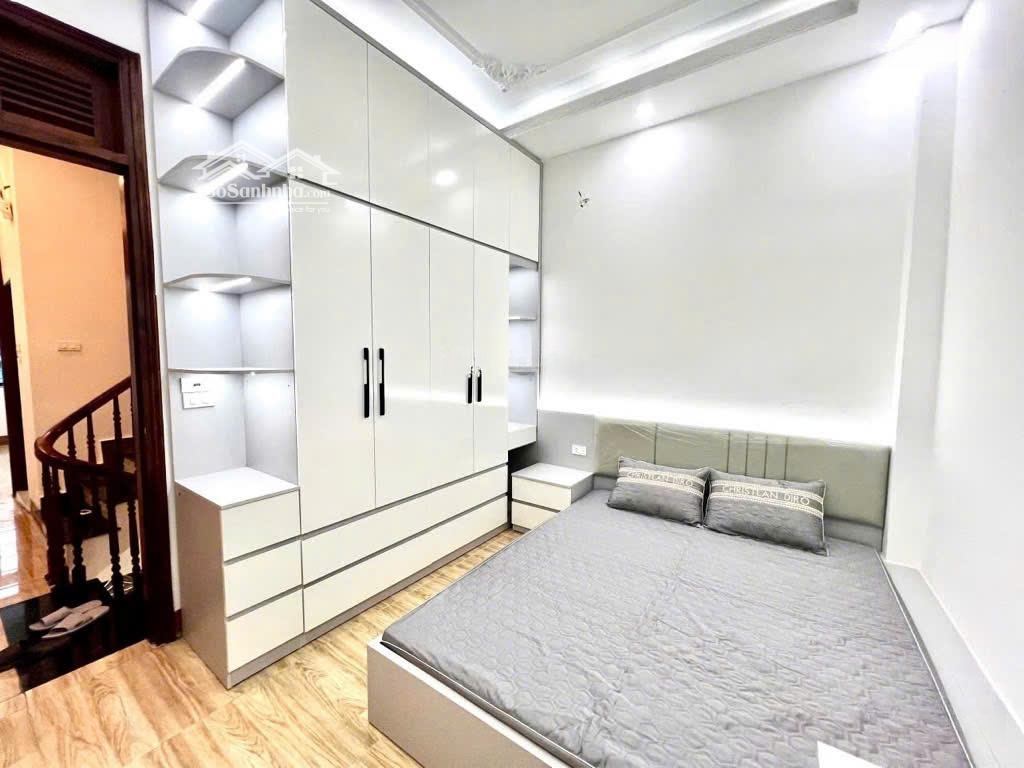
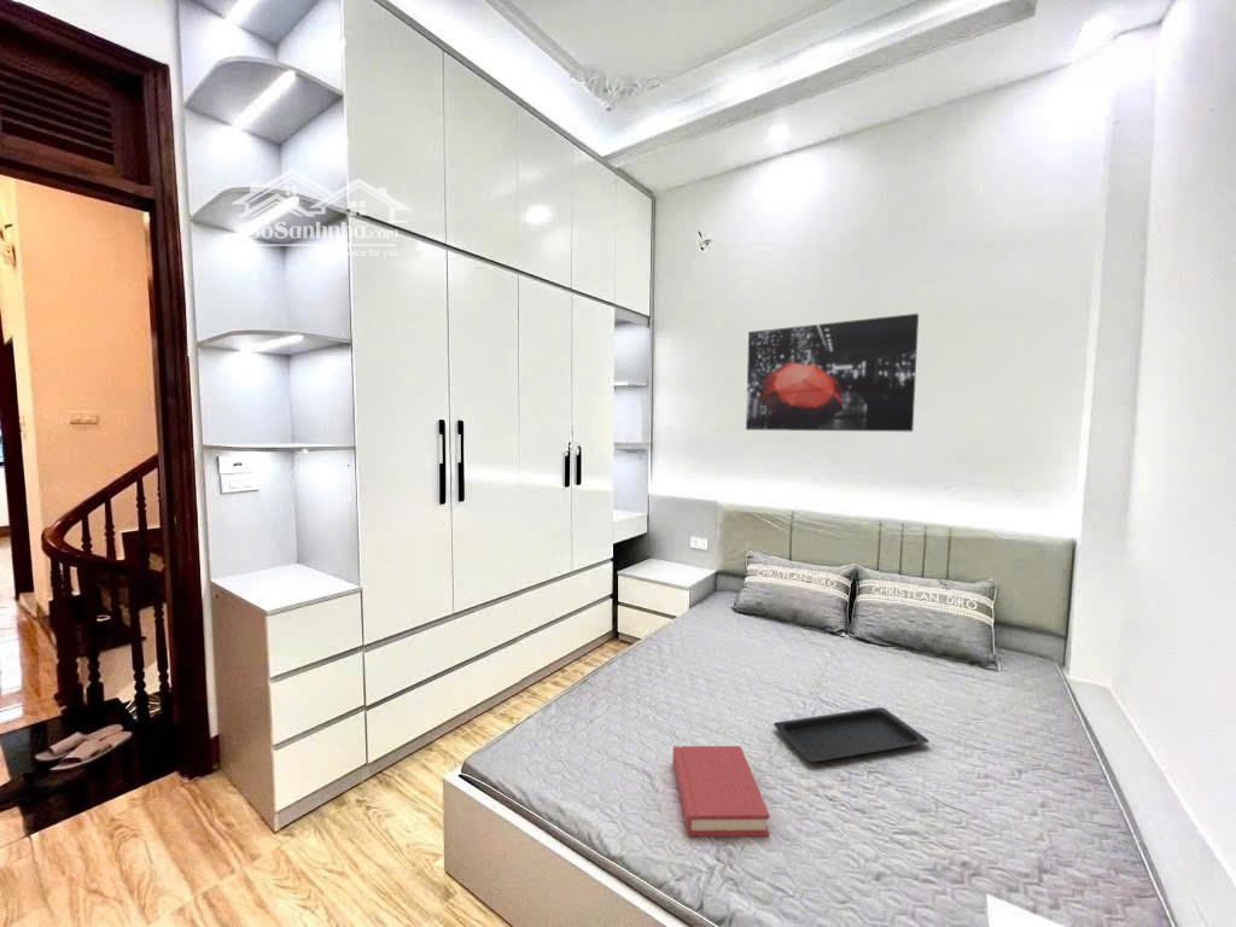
+ hardback book [672,745,771,838]
+ serving tray [772,706,929,763]
+ wall art [745,313,920,433]
